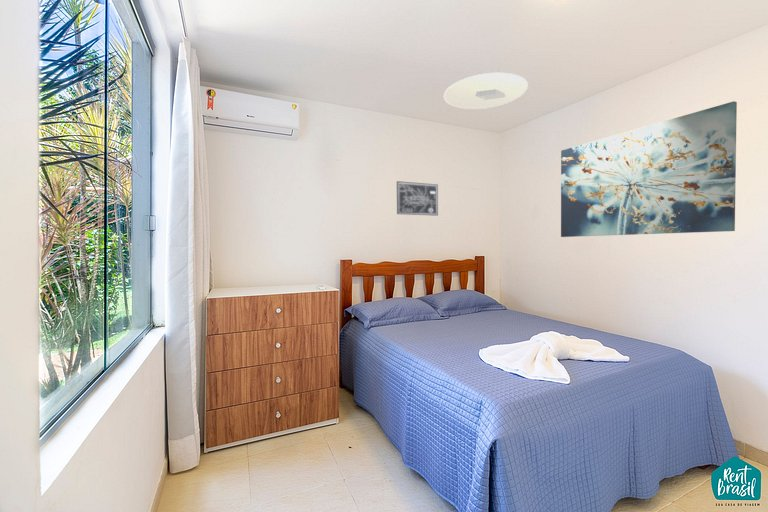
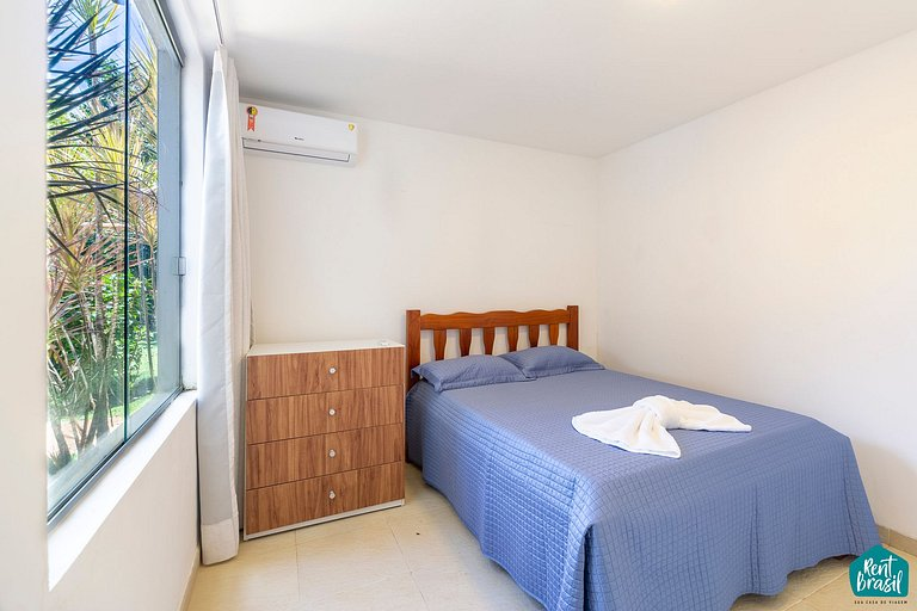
- wall art [396,180,439,217]
- ceiling light [443,72,529,110]
- wall art [560,100,738,238]
